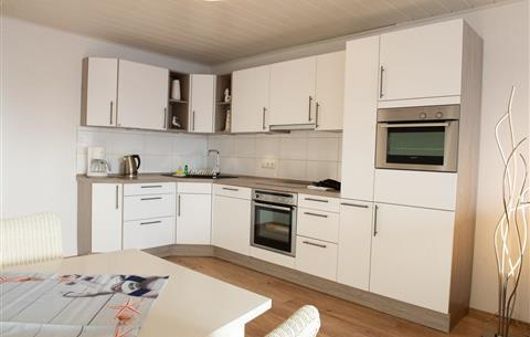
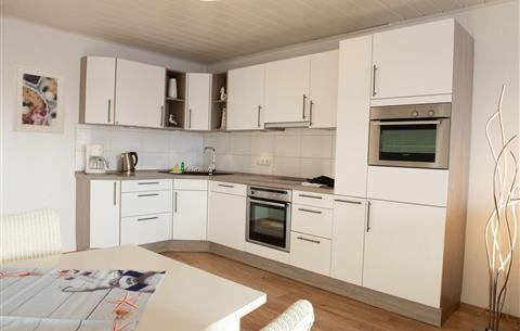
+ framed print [12,63,66,136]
